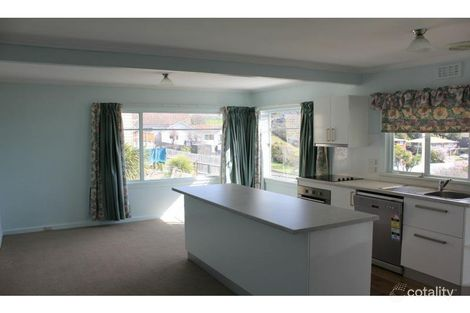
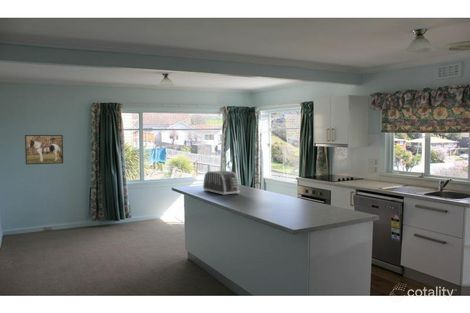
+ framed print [24,134,64,165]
+ toaster [202,170,240,196]
